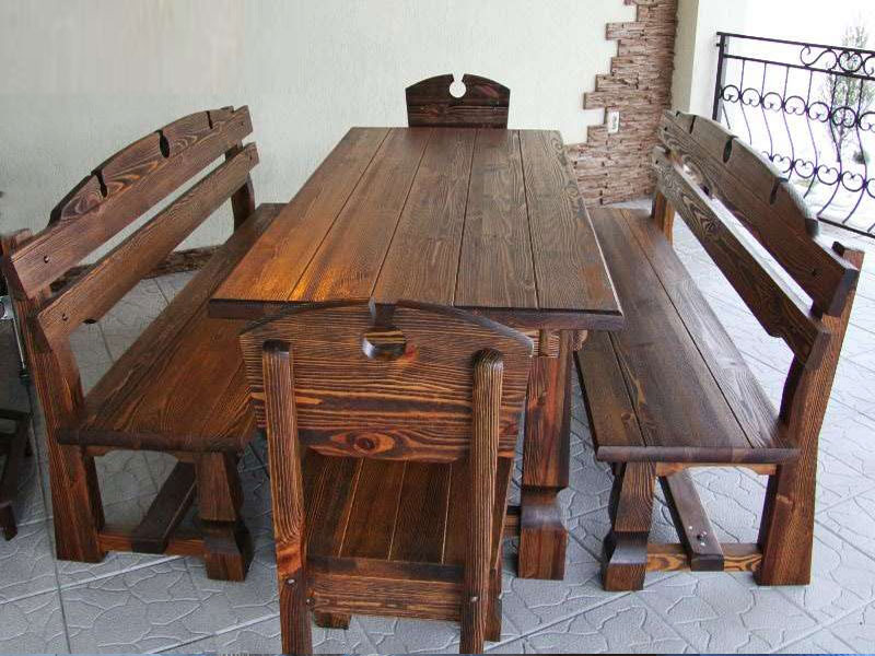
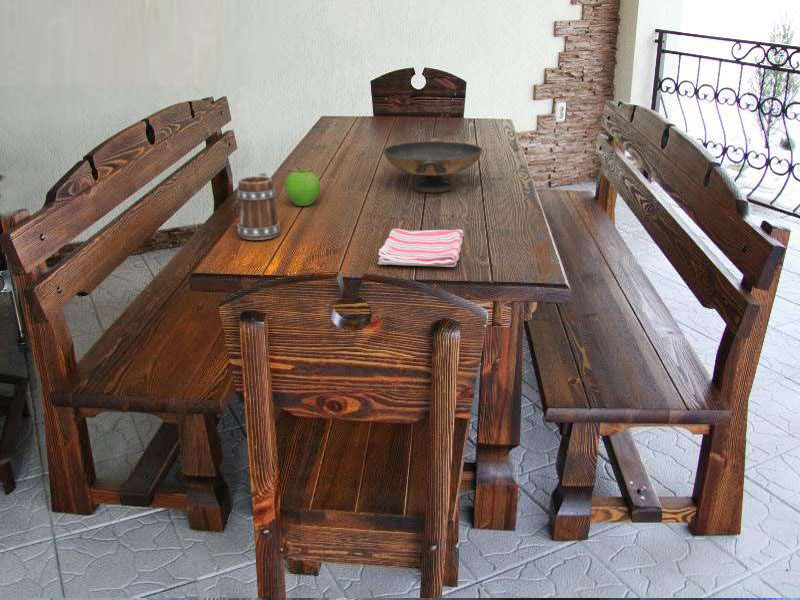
+ decorative bowl [382,137,484,193]
+ dish towel [377,228,464,268]
+ mug [236,172,281,241]
+ fruit [284,166,321,207]
